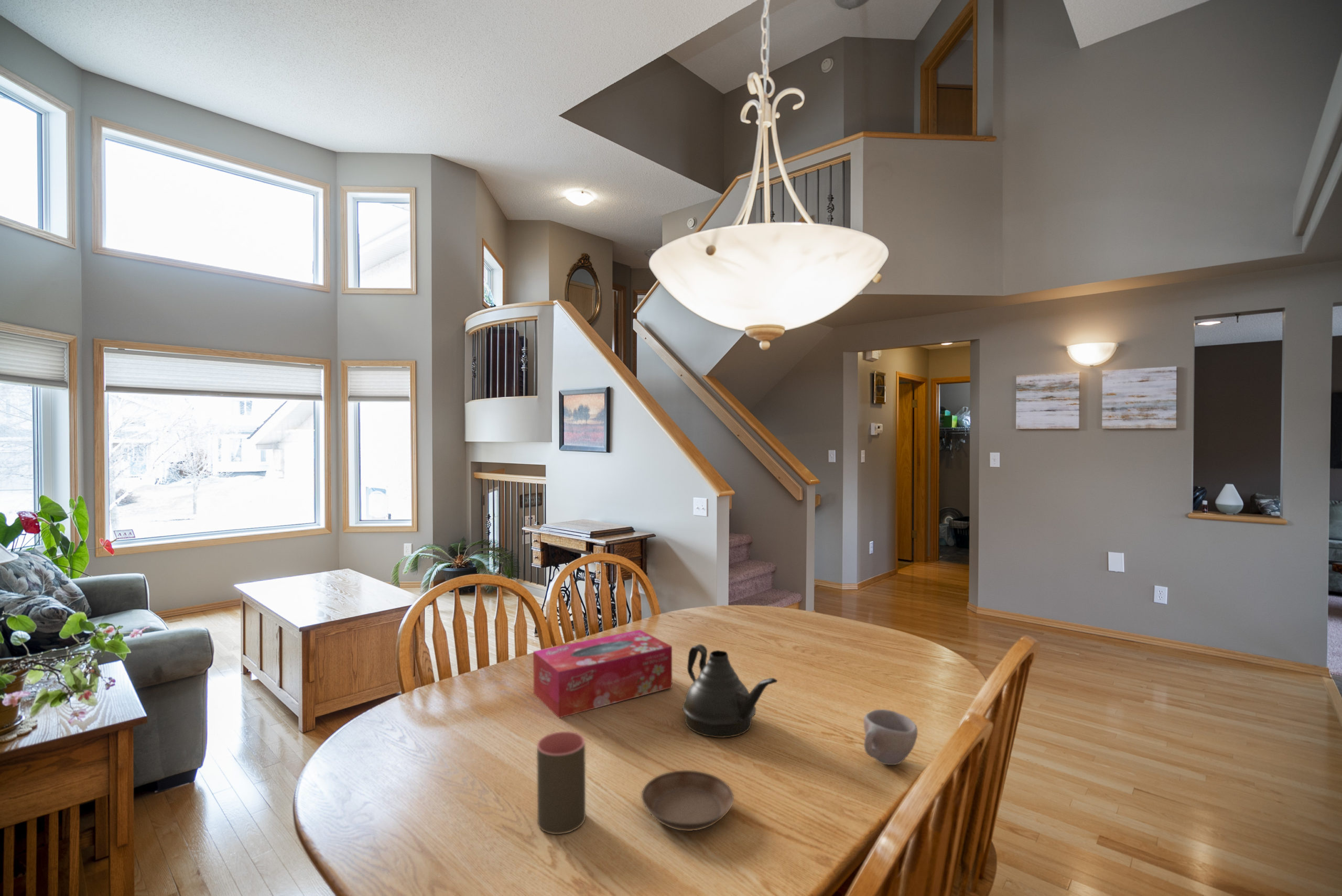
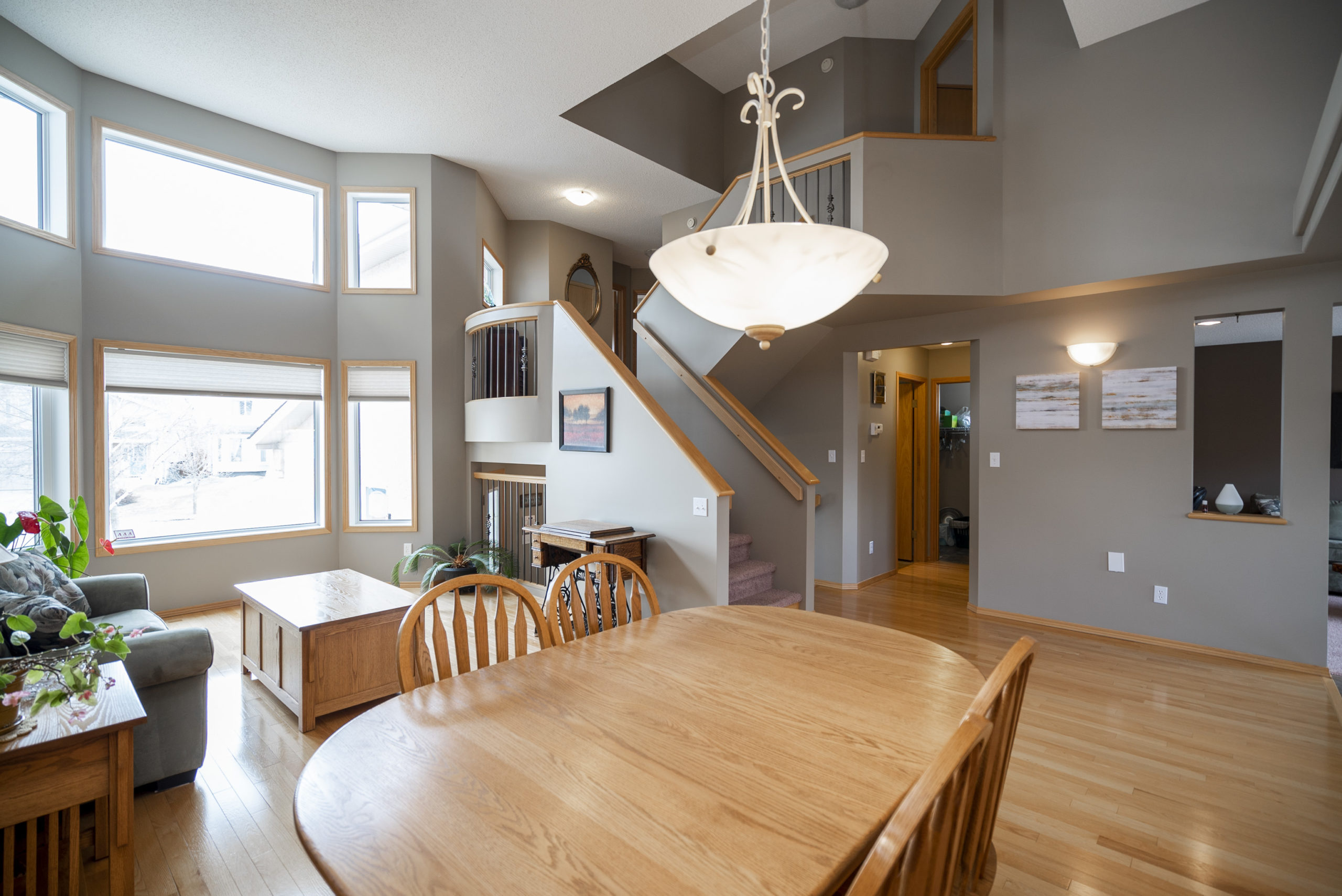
- teapot [681,644,778,738]
- cup [863,709,918,766]
- cup [536,731,586,835]
- tissue box [533,629,673,719]
- saucer [641,770,734,832]
